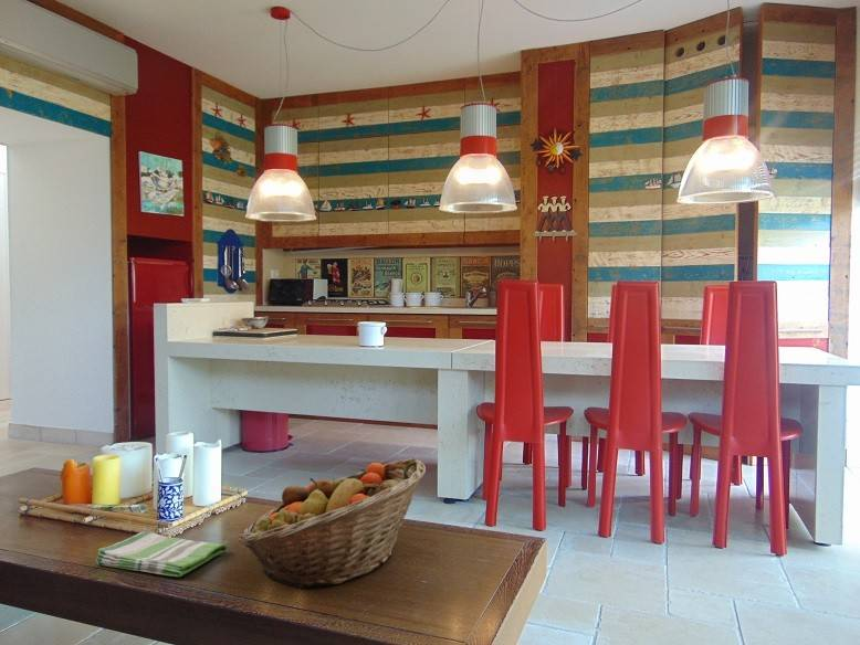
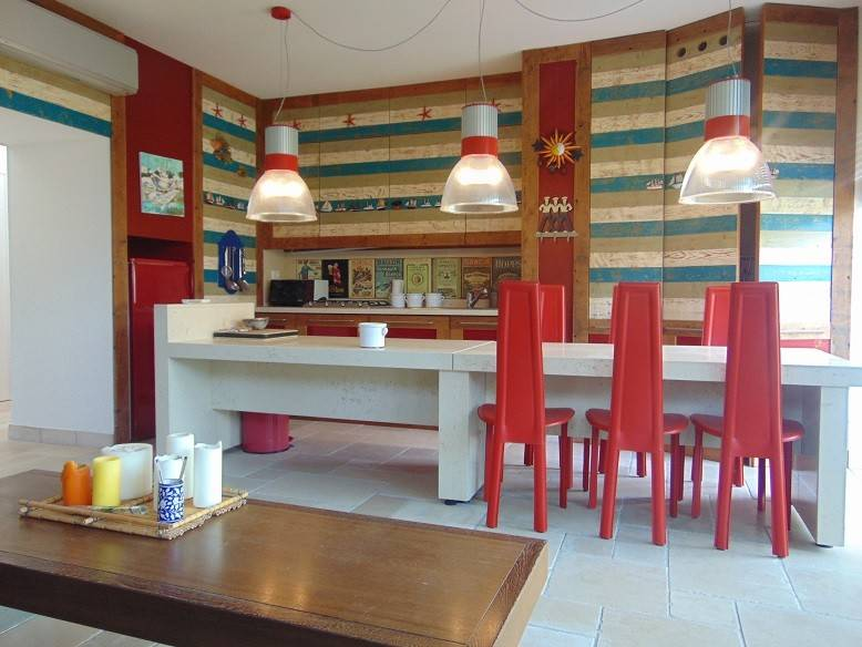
- dish towel [94,530,228,578]
- fruit basket [238,457,427,590]
